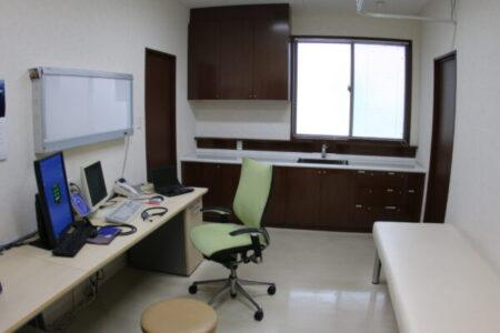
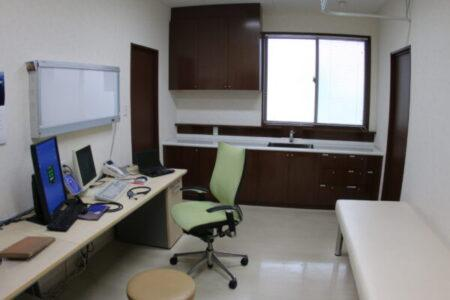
+ notebook [0,235,57,259]
